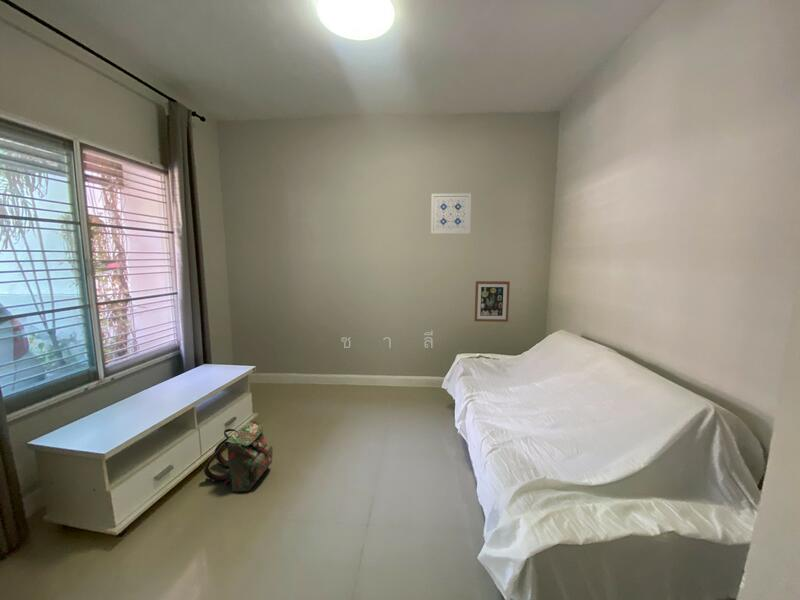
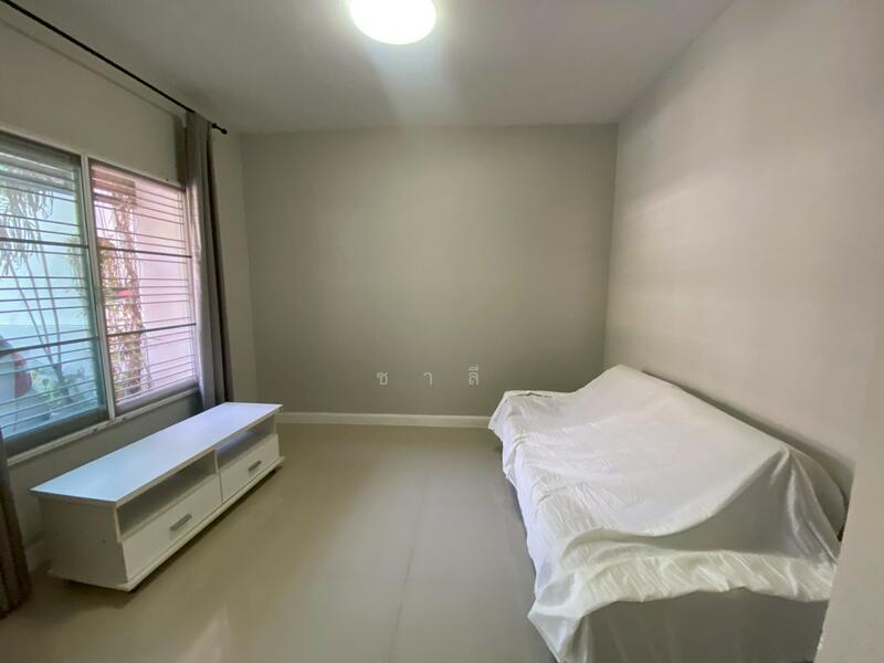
- wall art [430,192,472,235]
- wall art [474,280,511,323]
- backpack [203,421,274,492]
